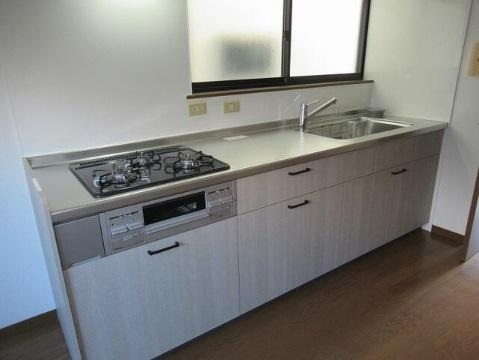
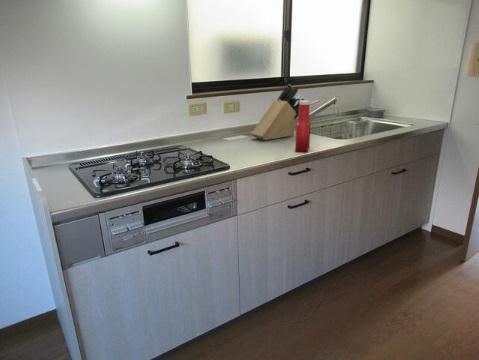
+ soap bottle [294,99,312,153]
+ knife block [250,83,306,141]
